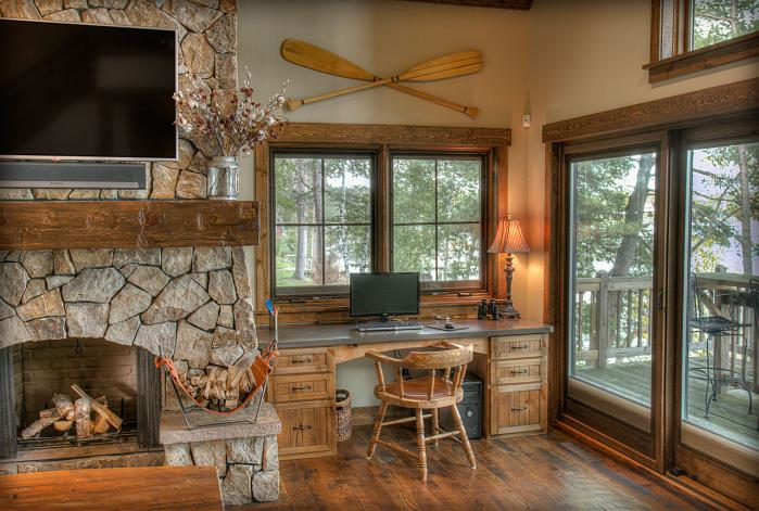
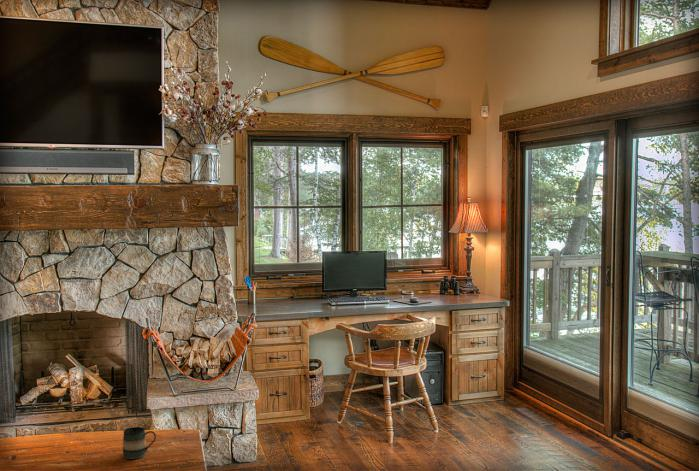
+ mug [122,426,157,460]
